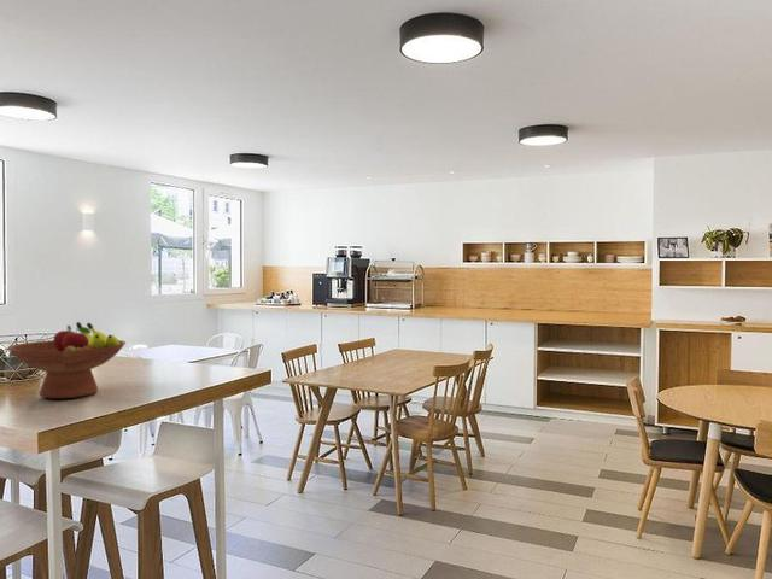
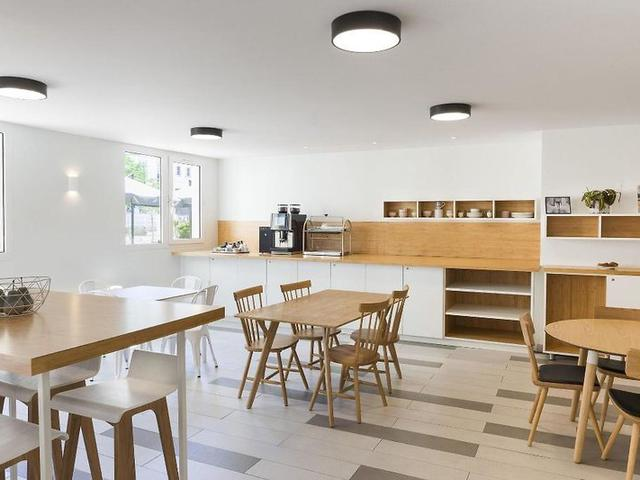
- fruit bowl [6,321,127,399]
